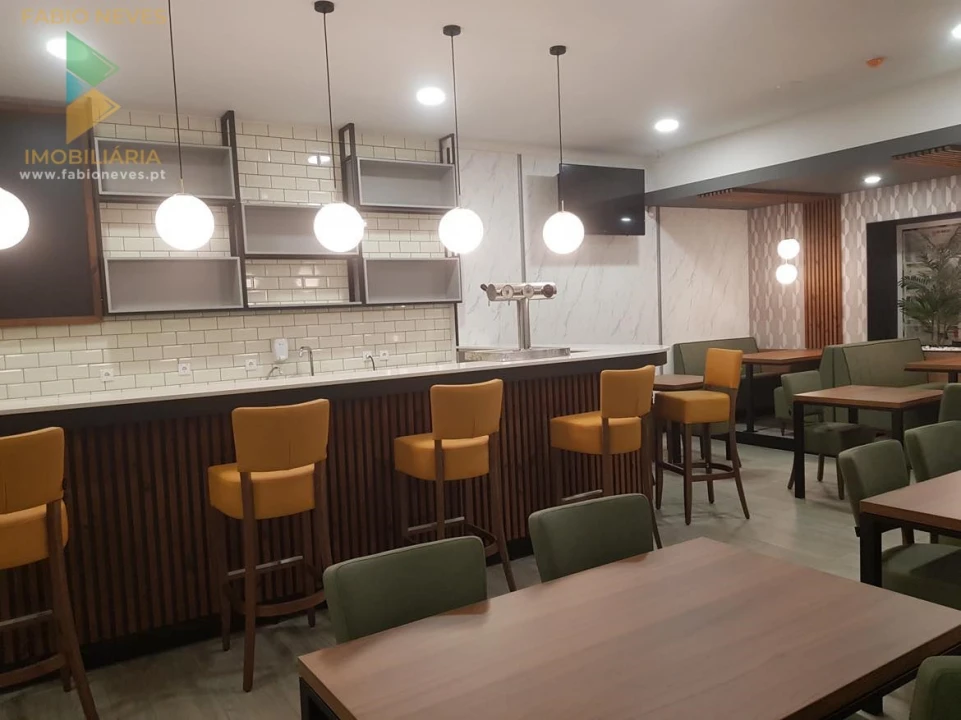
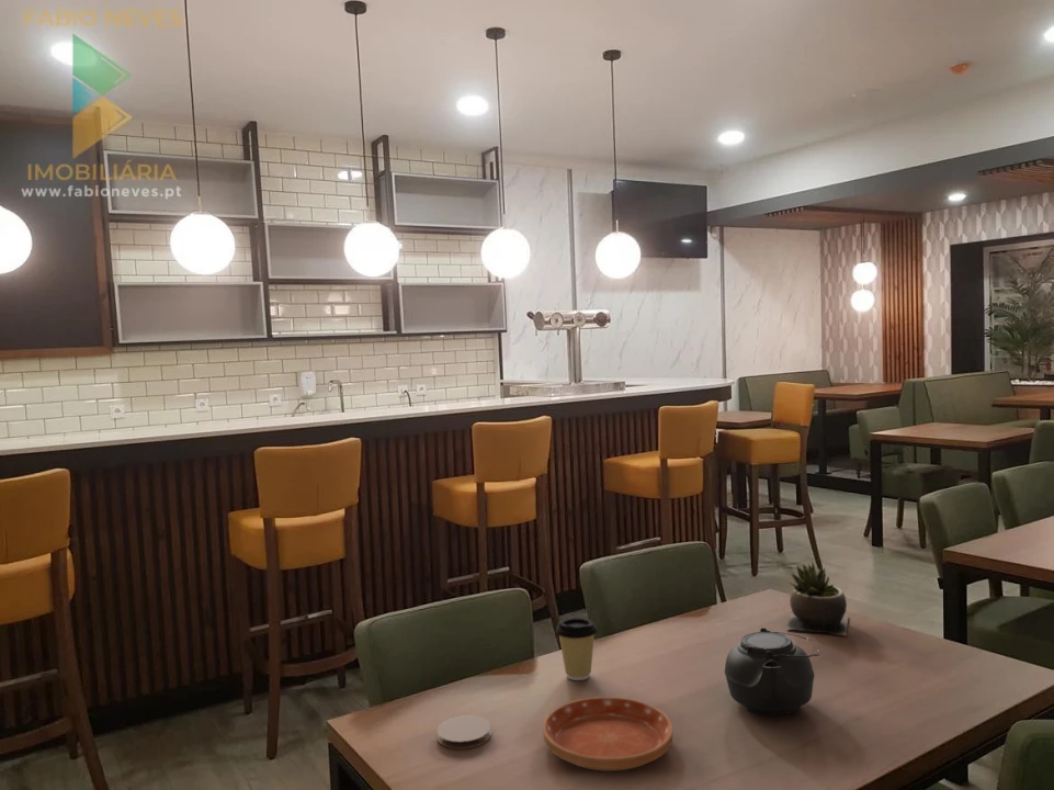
+ saucer [542,696,675,772]
+ coffee cup [555,617,599,681]
+ coaster [435,714,492,751]
+ succulent plant [785,561,849,636]
+ teapot [724,627,820,716]
